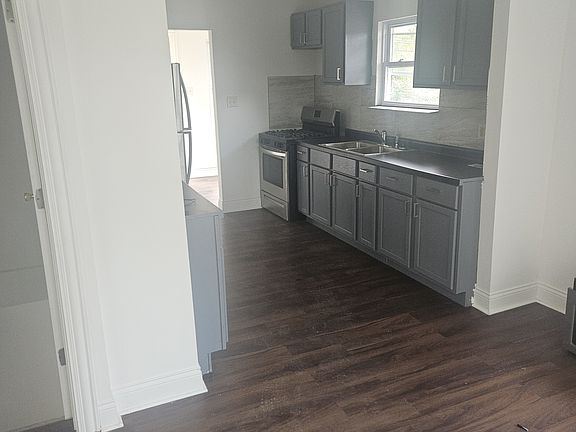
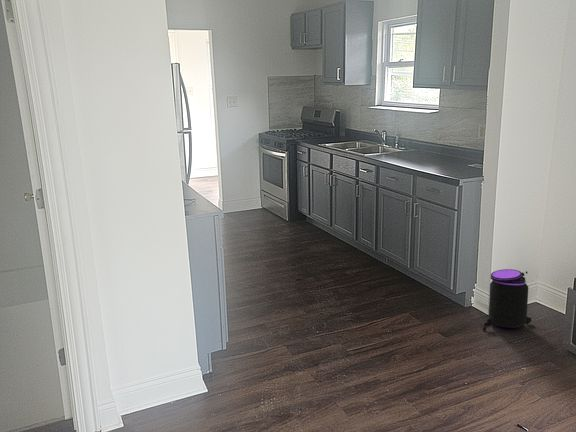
+ trash can [482,268,532,331]
